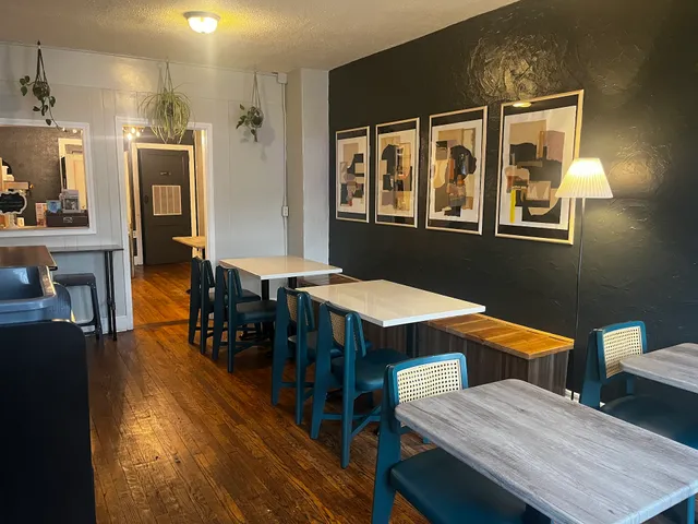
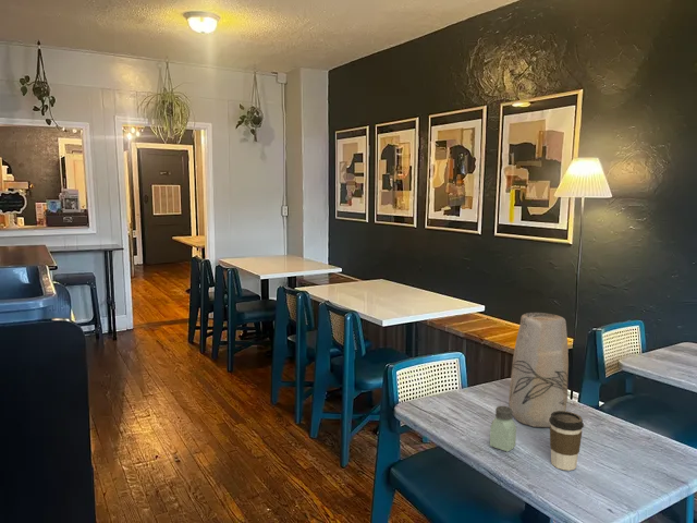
+ vase [508,312,570,428]
+ coffee cup [549,410,585,472]
+ saltshaker [489,405,517,452]
